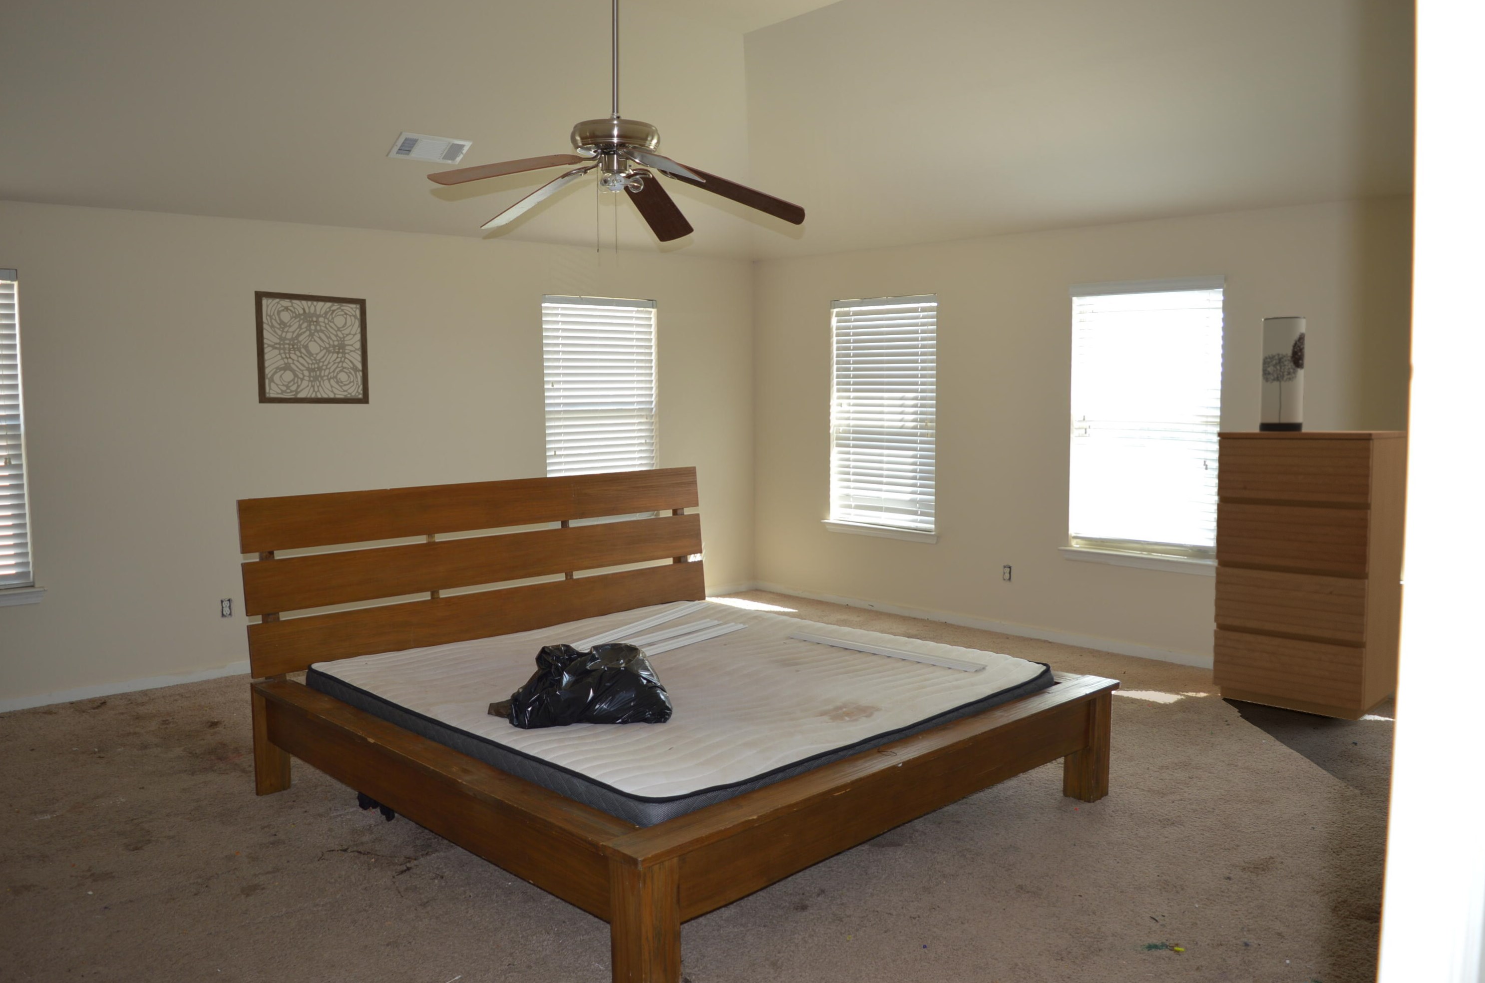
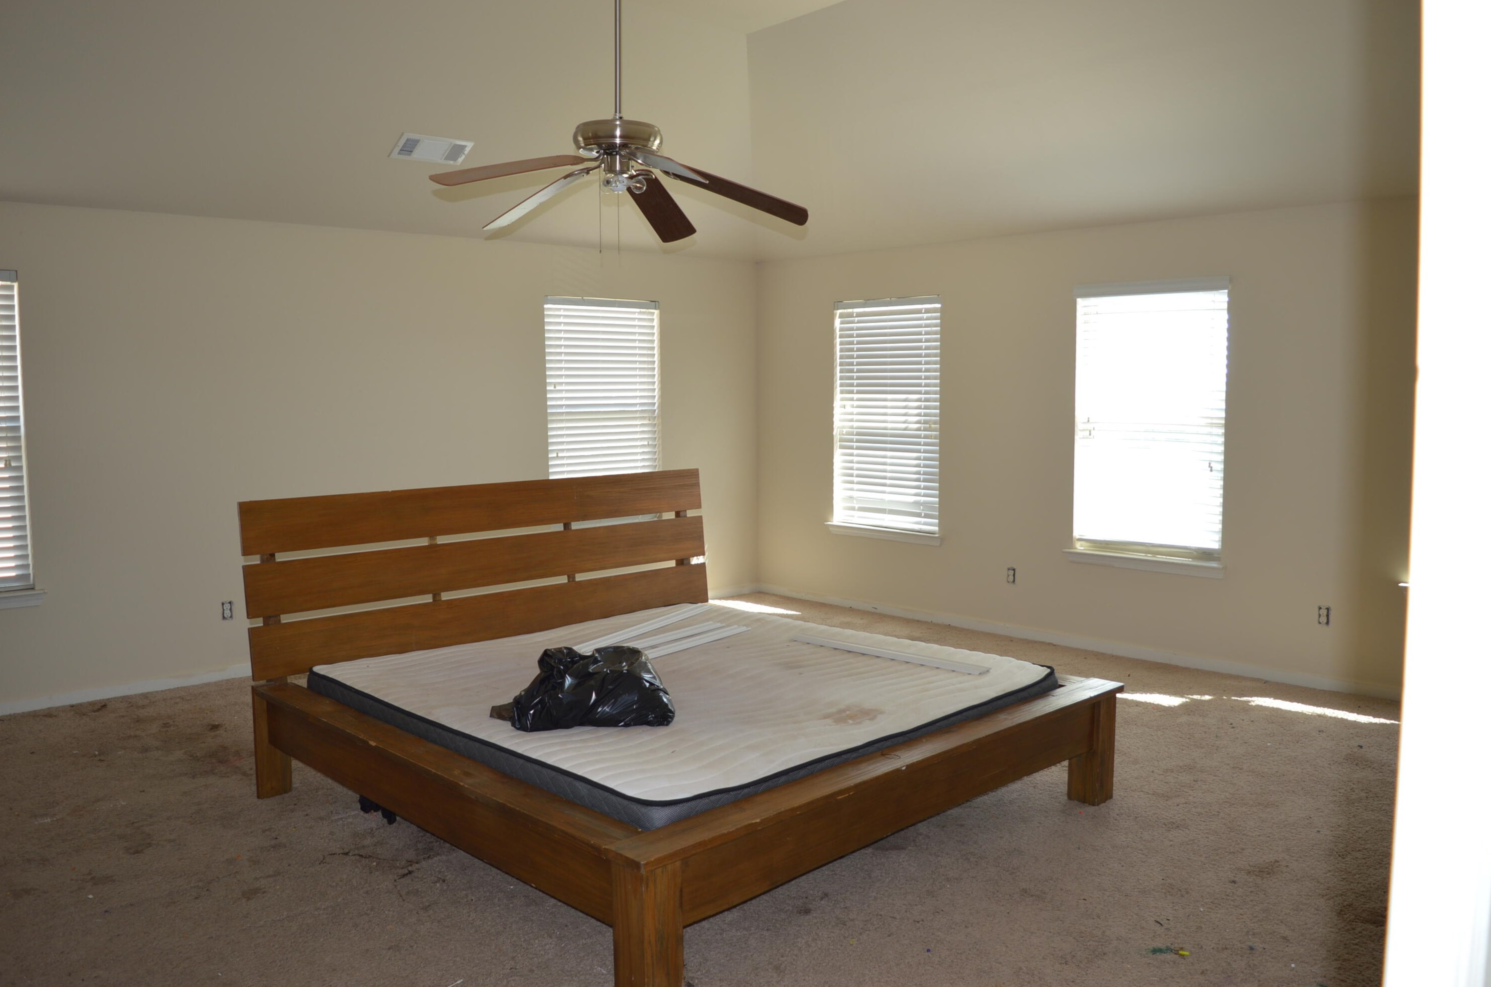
- table lamp [1258,316,1306,432]
- dresser [1212,430,1407,722]
- wall art [253,291,370,405]
